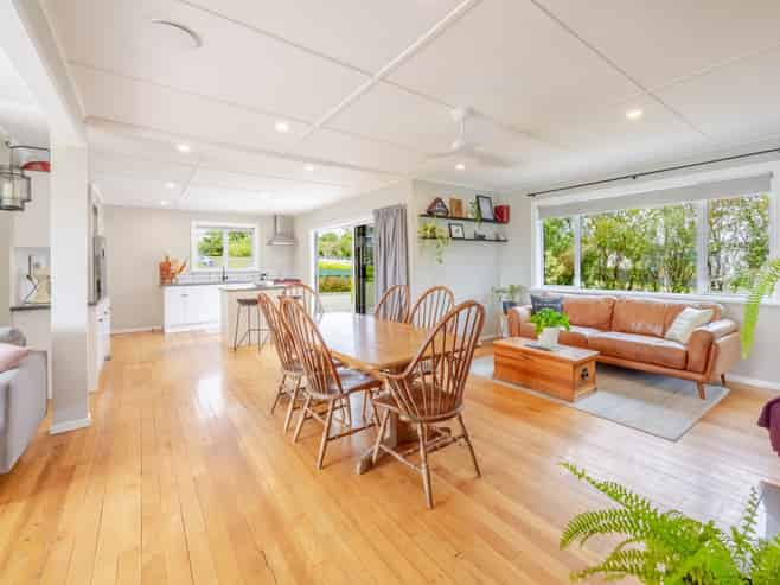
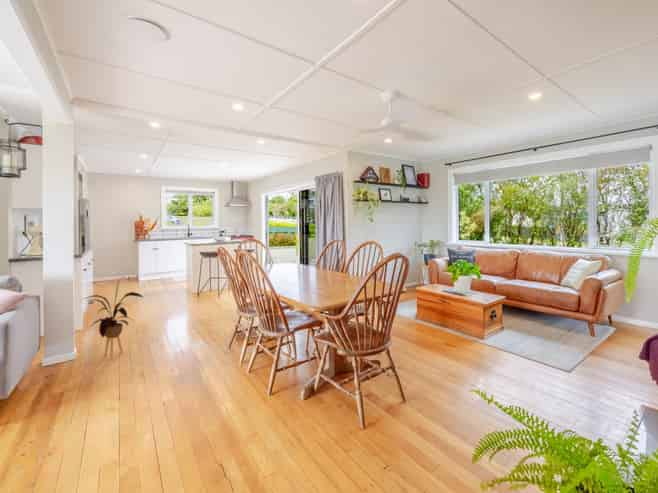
+ house plant [82,276,145,360]
